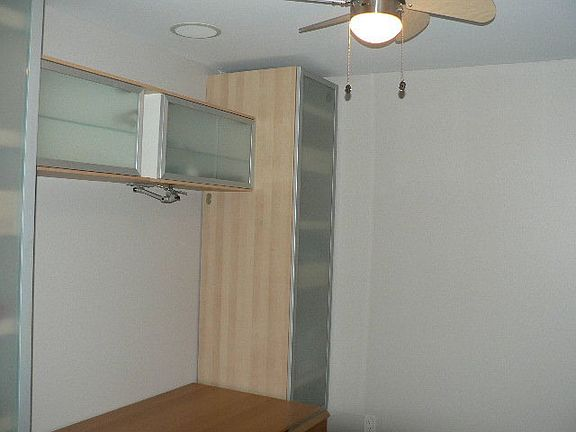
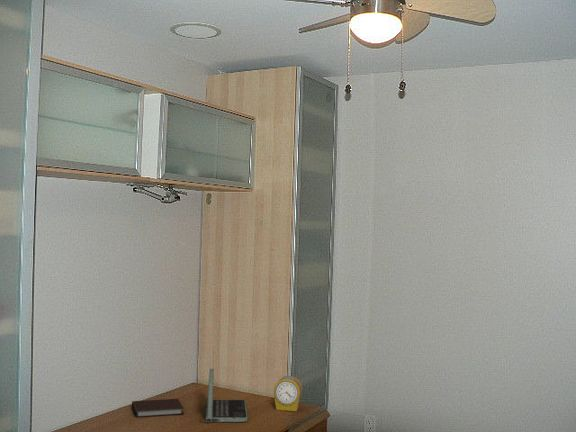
+ notebook [131,398,185,418]
+ alarm clock [273,375,303,412]
+ laptop [199,368,249,424]
